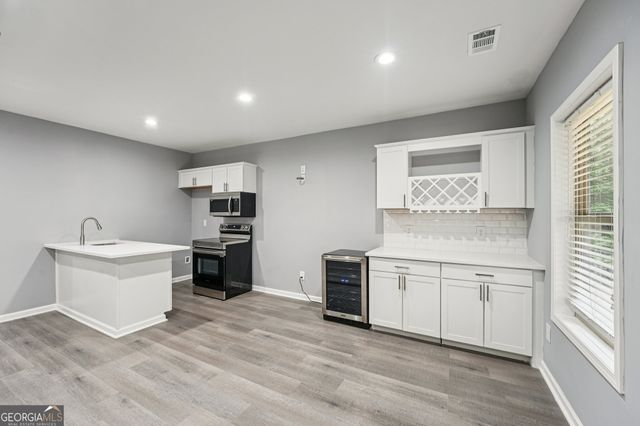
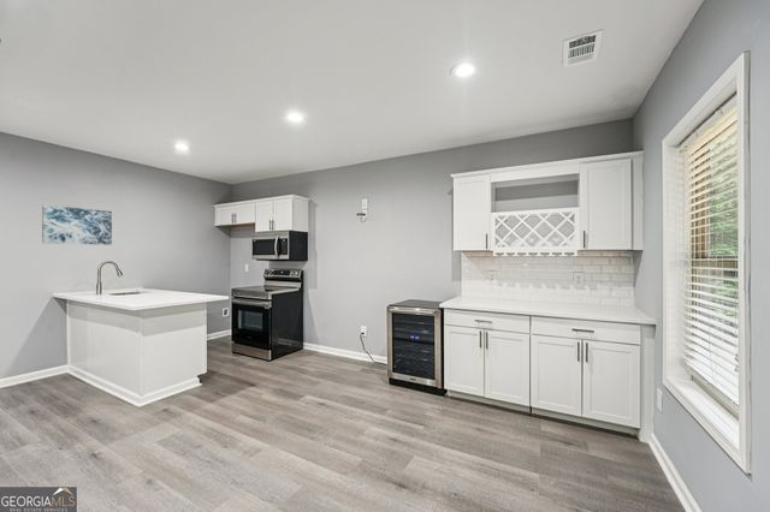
+ wall art [41,204,113,246]
